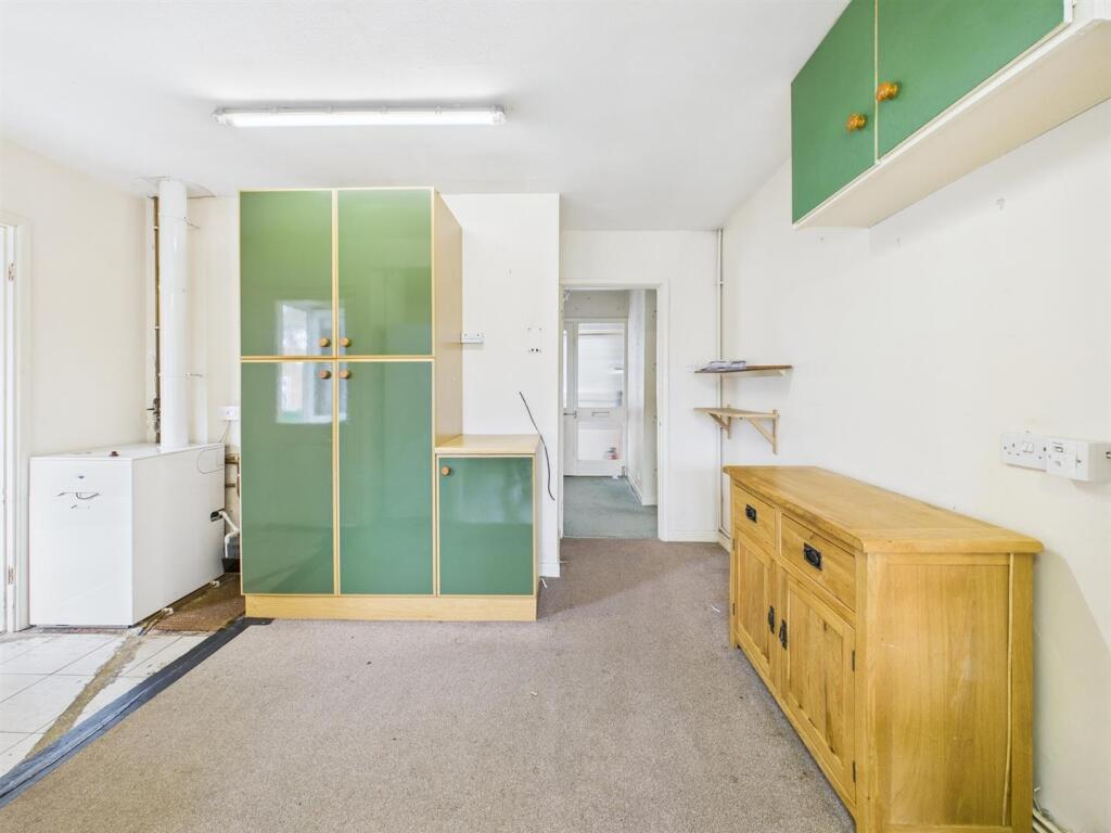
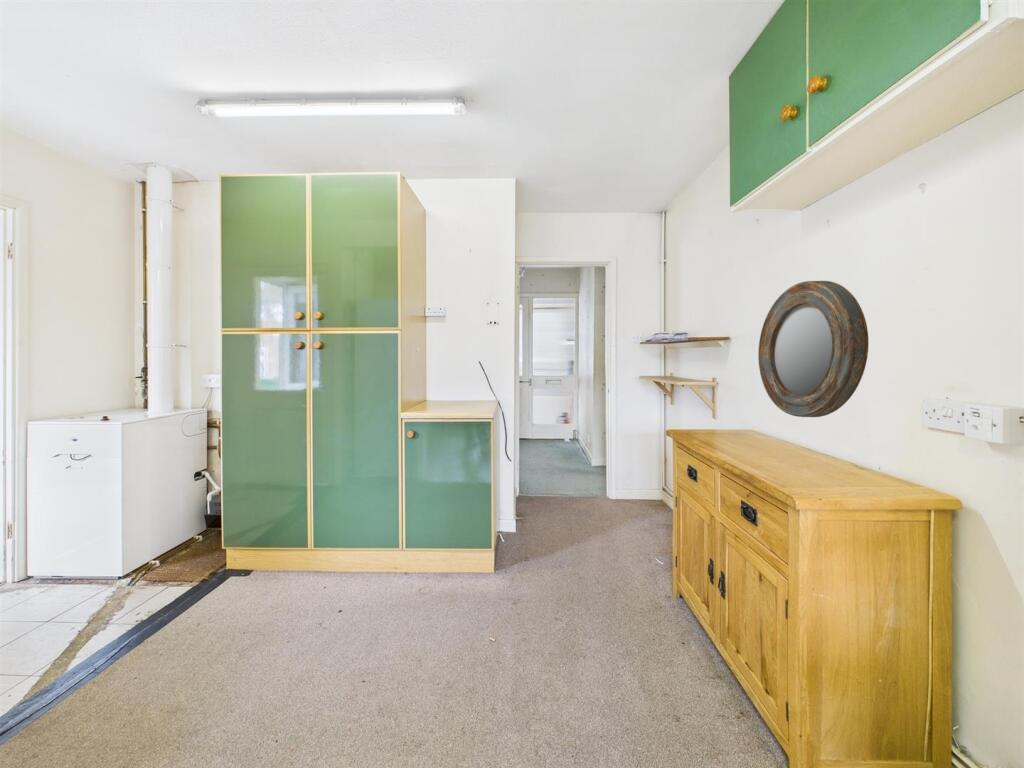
+ home mirror [757,280,869,418]
